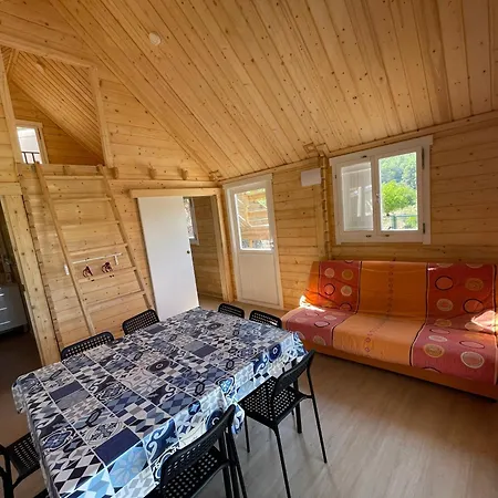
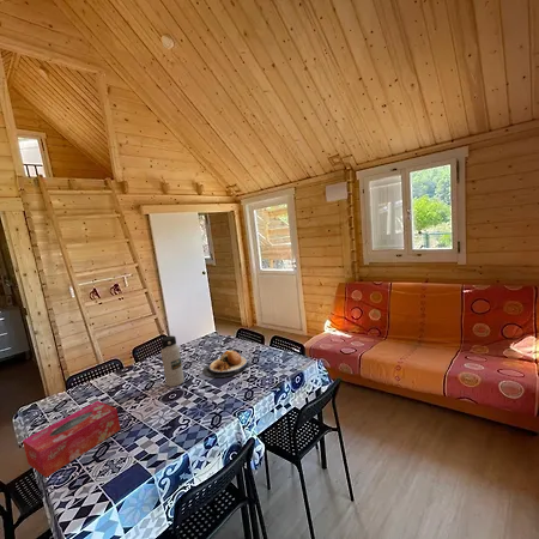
+ tissue box [22,400,121,478]
+ plate [201,349,249,378]
+ water bottle [159,334,186,388]
